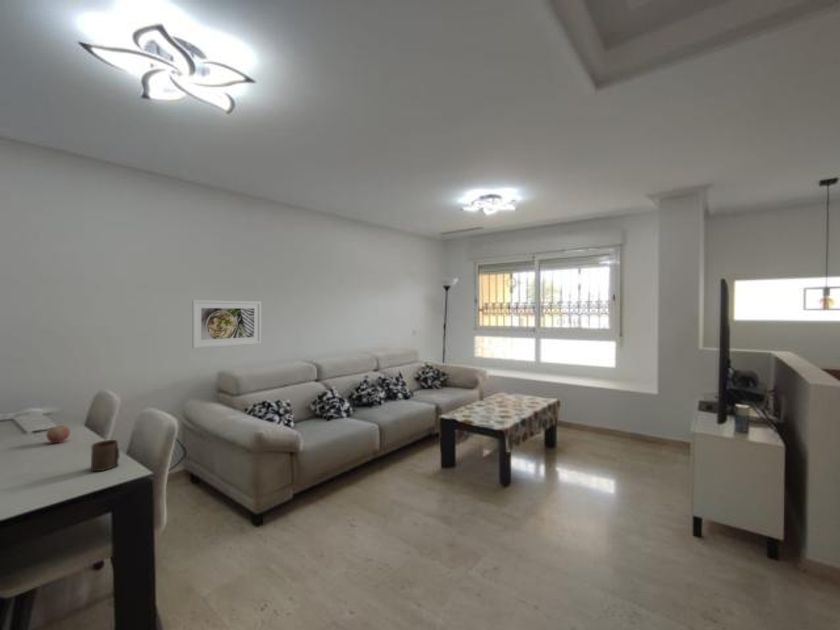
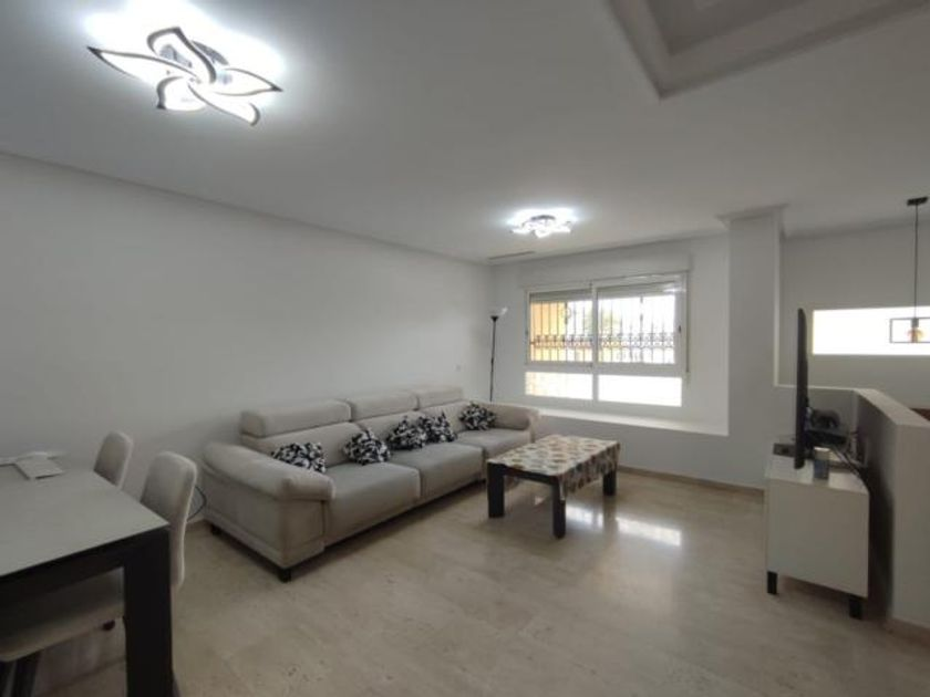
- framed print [191,299,262,349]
- cup [90,439,121,472]
- fruit [45,424,71,444]
